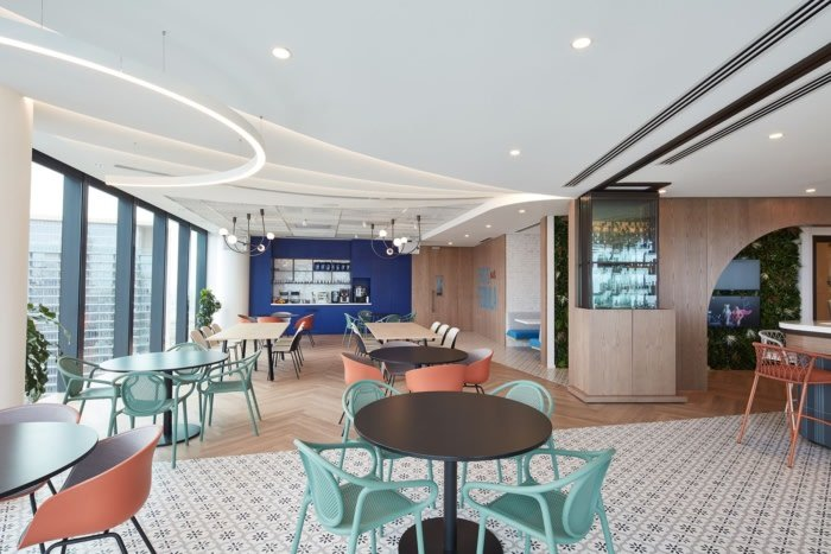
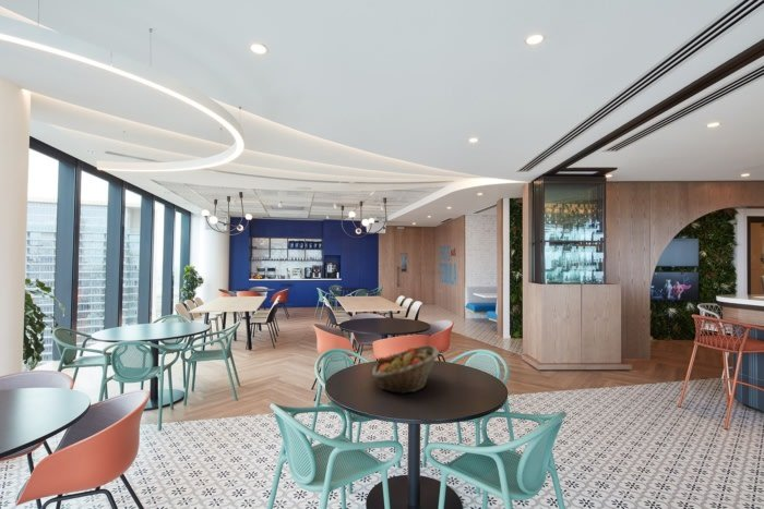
+ fruit basket [371,344,441,395]
